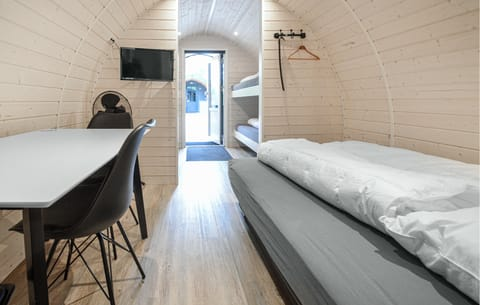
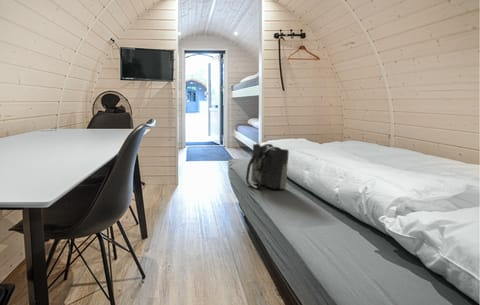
+ tote bag [245,142,290,190]
